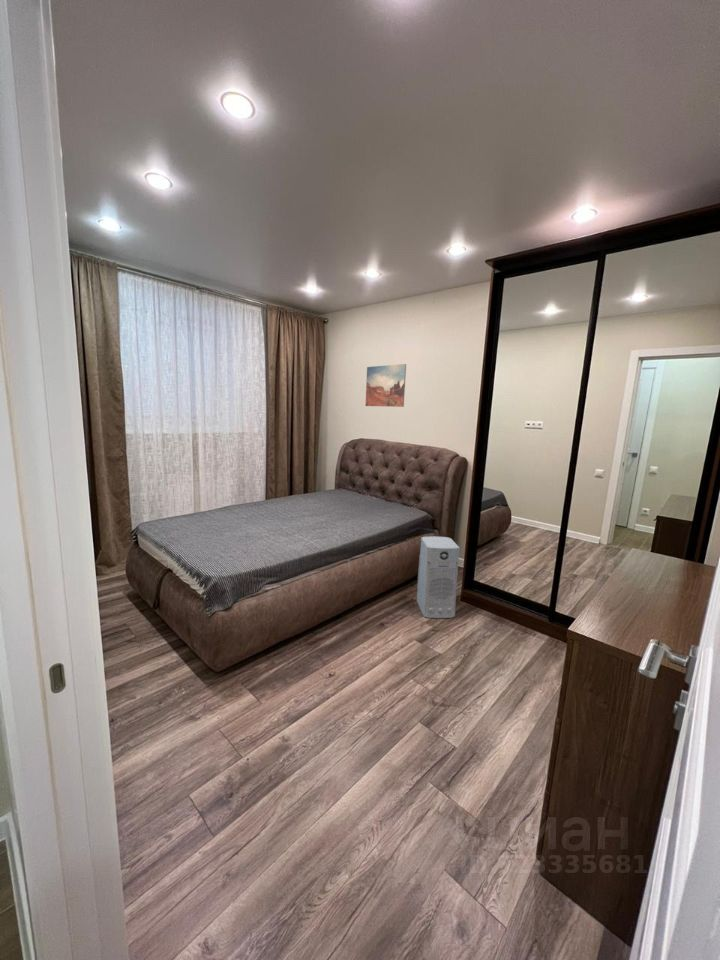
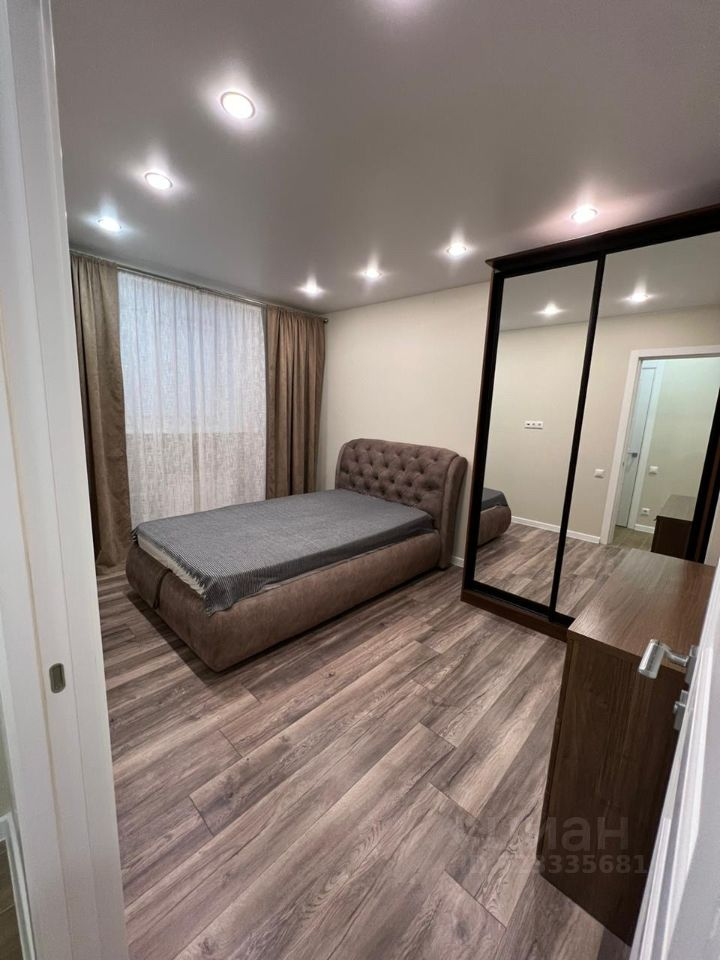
- wall art [364,363,407,408]
- air purifier [416,535,460,619]
